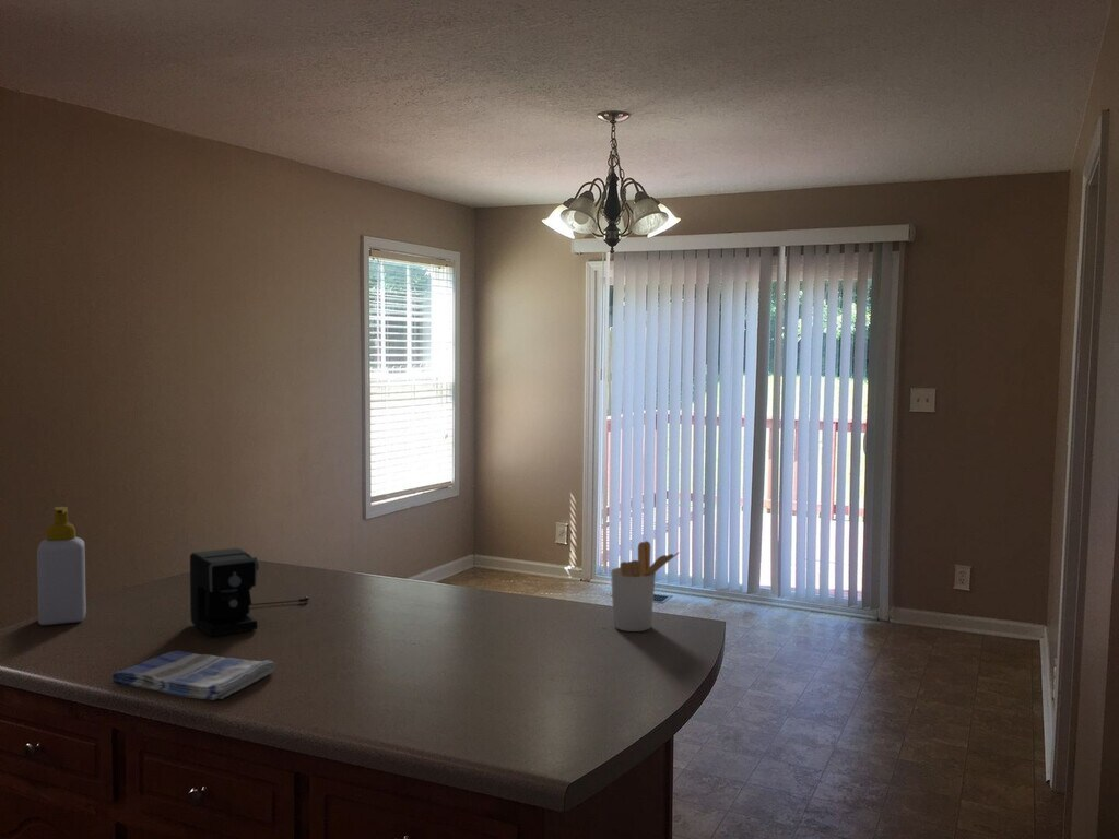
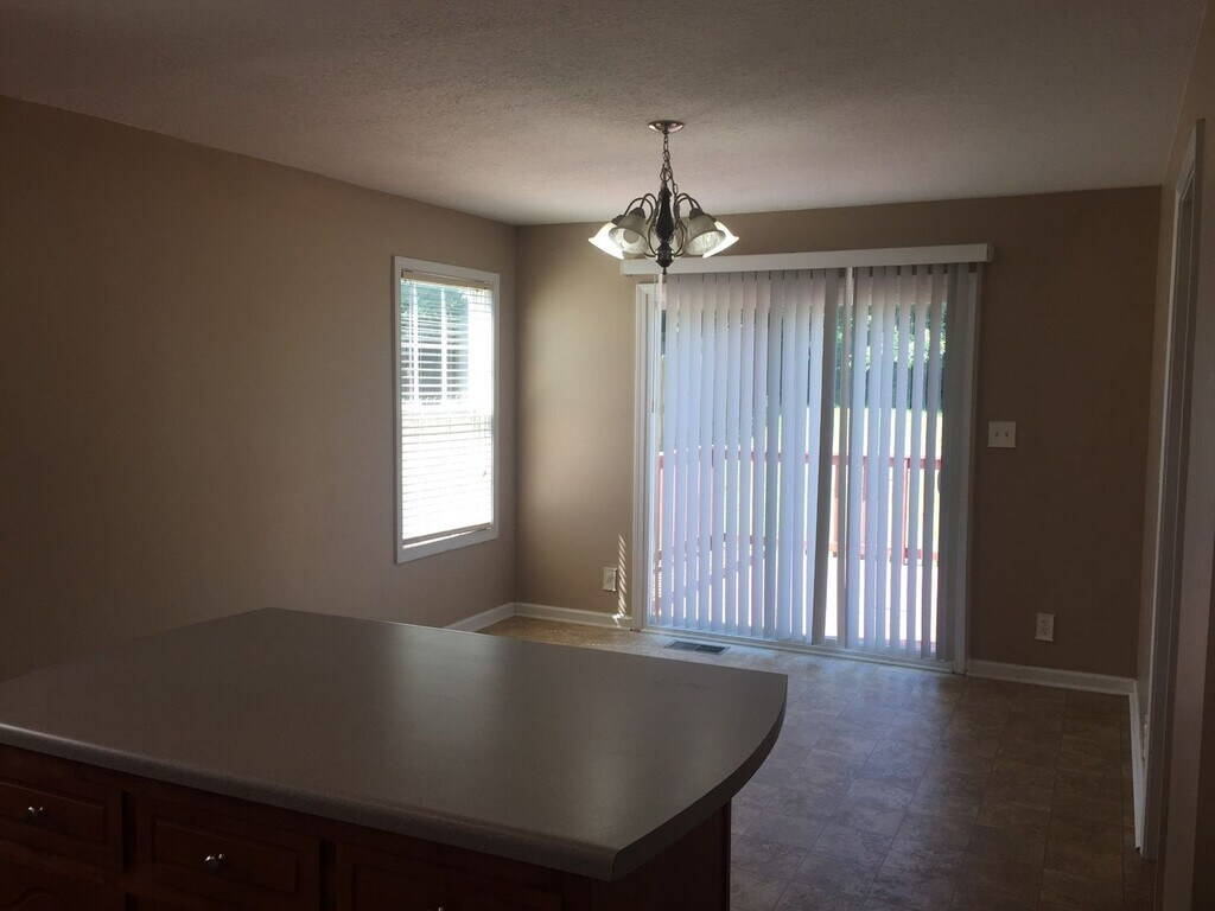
- soap bottle [36,506,87,626]
- utensil holder [610,540,681,633]
- coffee maker [189,547,310,637]
- dish towel [111,650,276,701]
